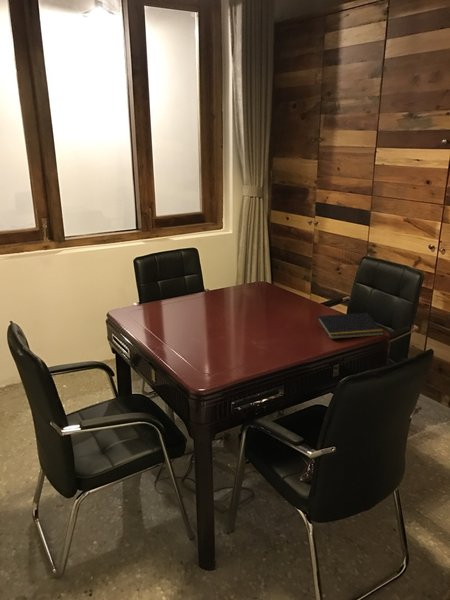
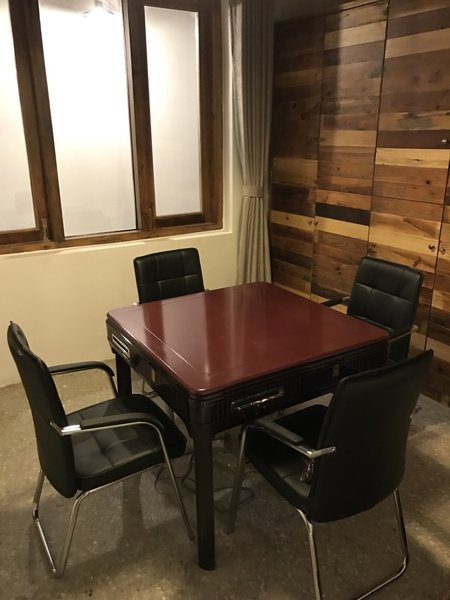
- notepad [315,312,385,340]
